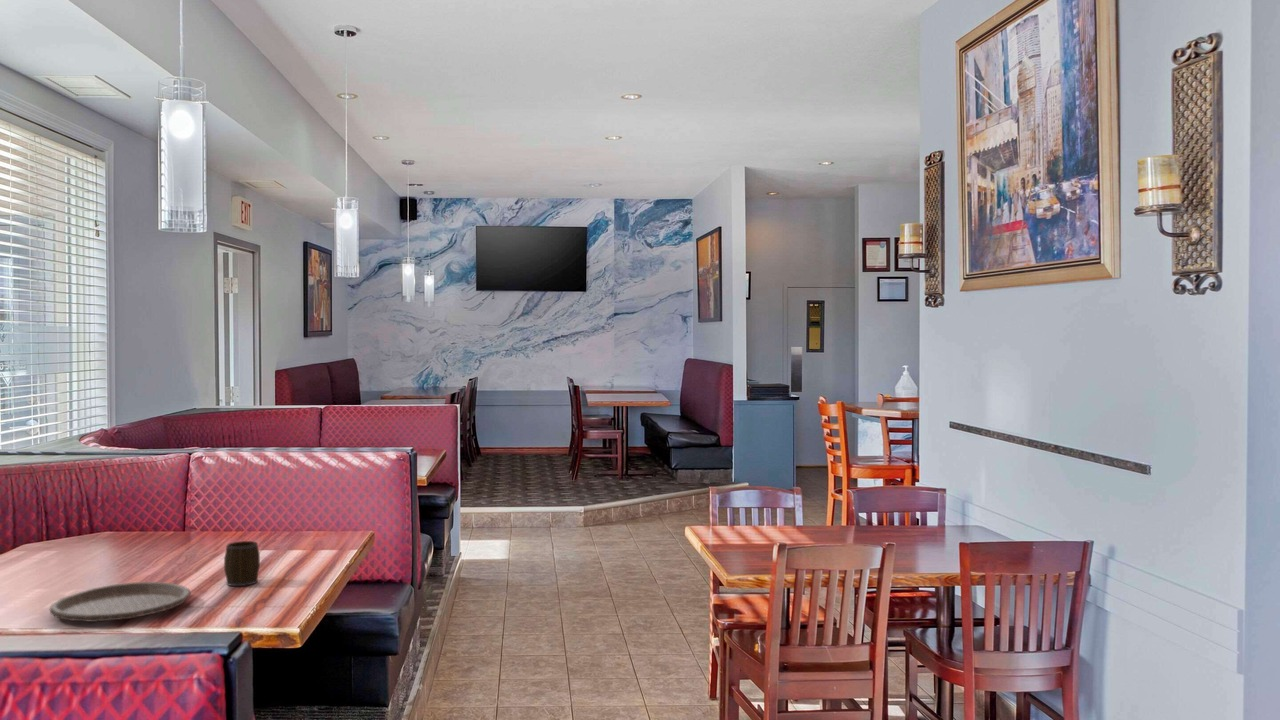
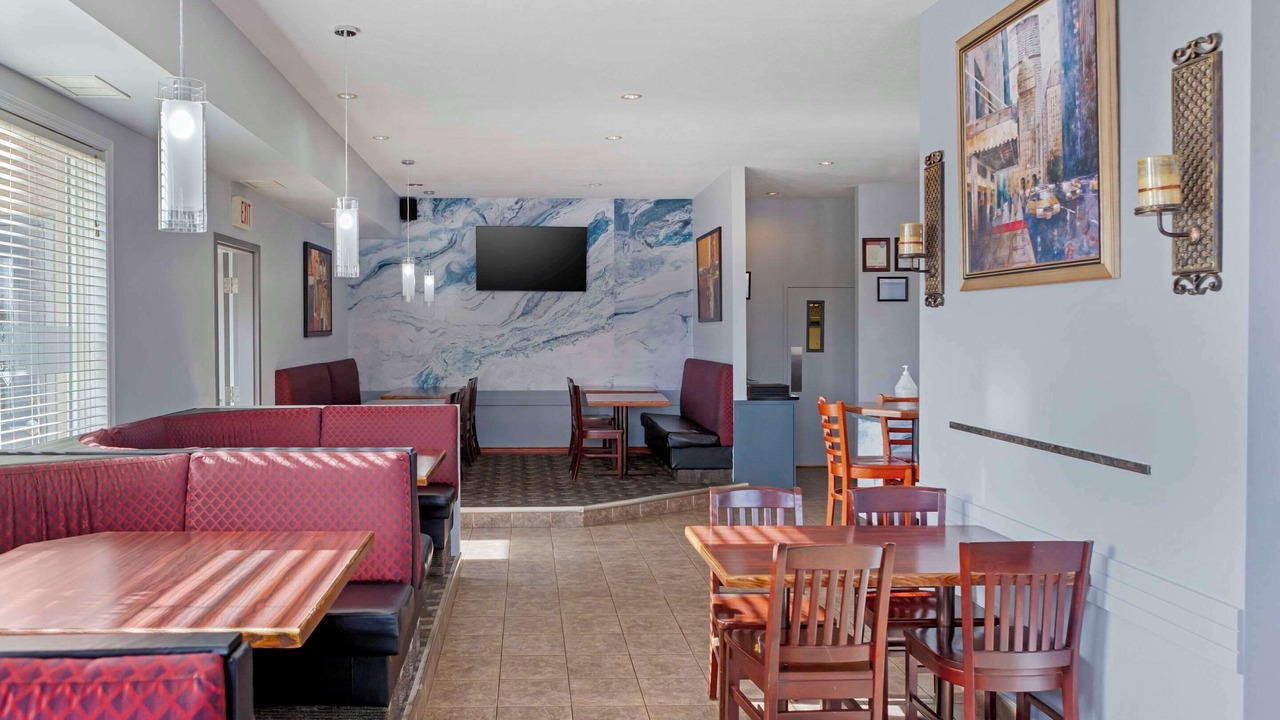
- mug [223,540,261,587]
- plate [49,581,191,623]
